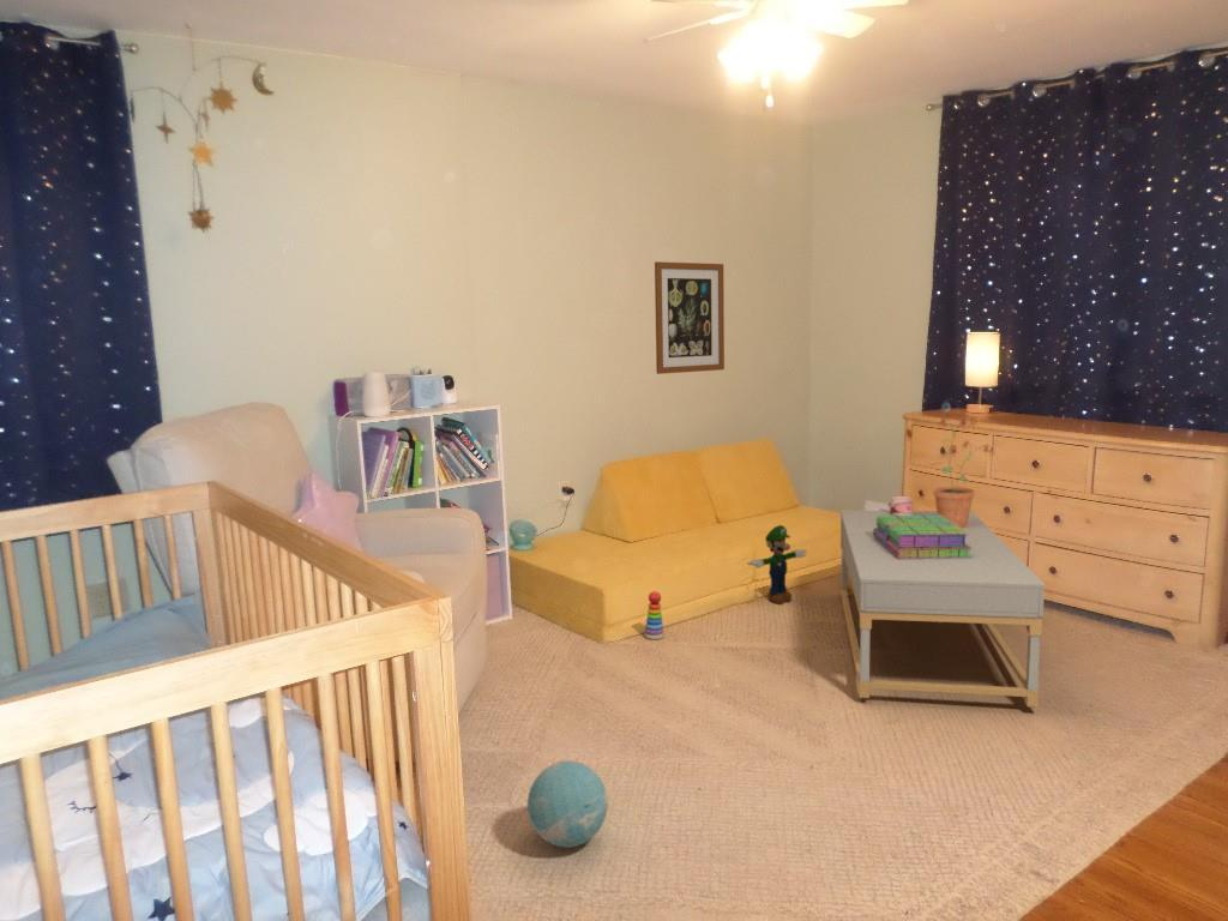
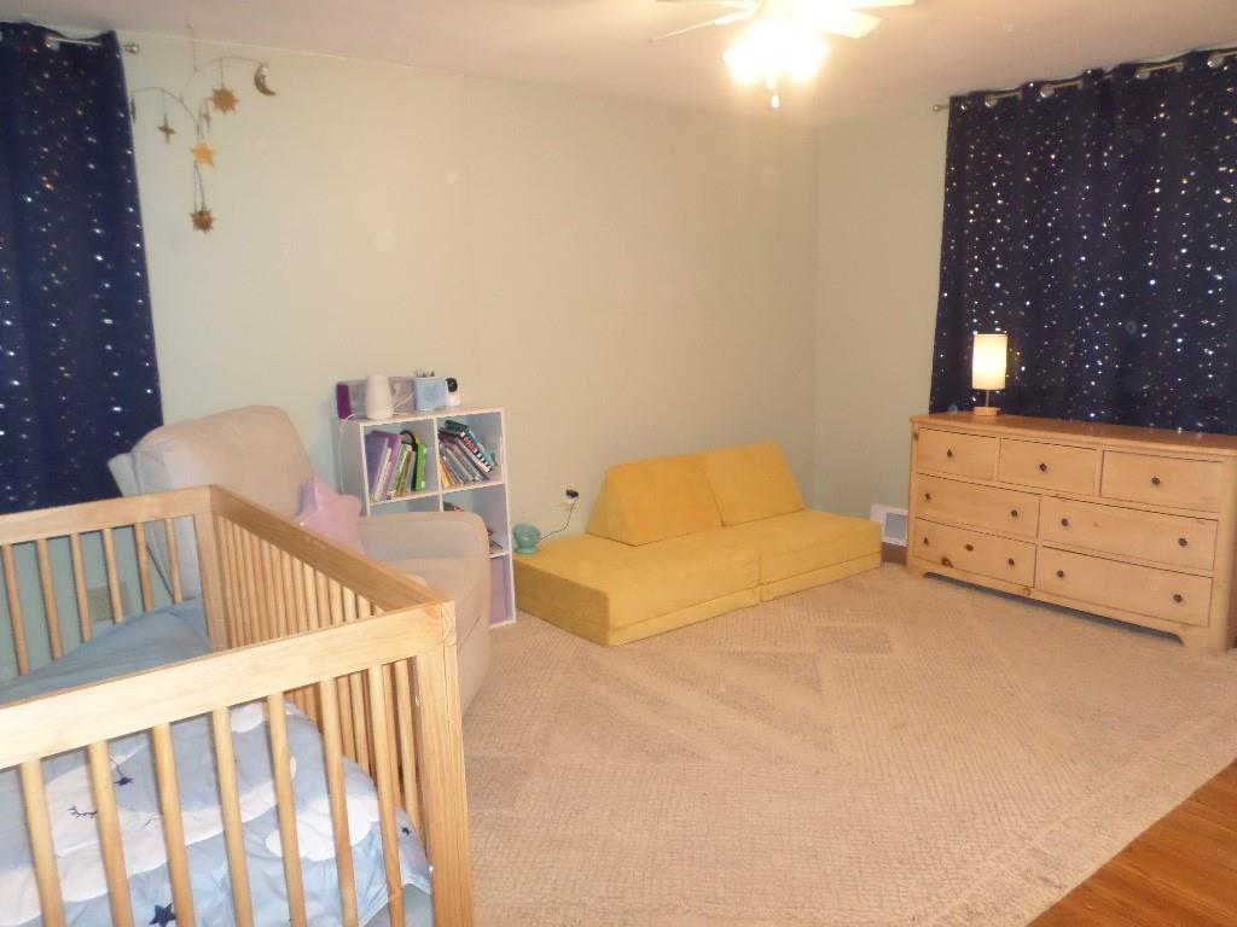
- stacking toy [643,590,666,642]
- potted plant [932,415,995,528]
- decorative ball [526,760,609,849]
- stack of books [873,514,971,559]
- plush toy [746,524,808,604]
- wall art [654,260,726,375]
- coffee table [839,508,1047,709]
- mug [886,495,914,516]
